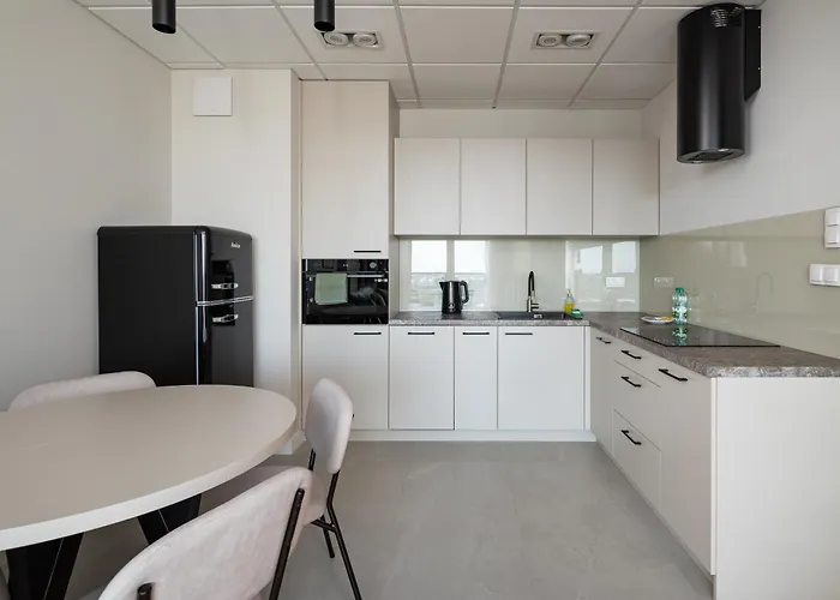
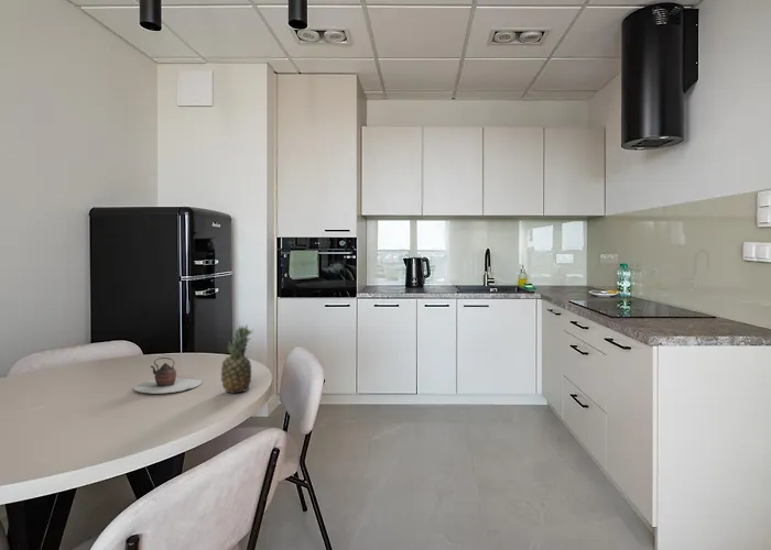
+ fruit [220,323,254,395]
+ teapot [133,356,203,394]
